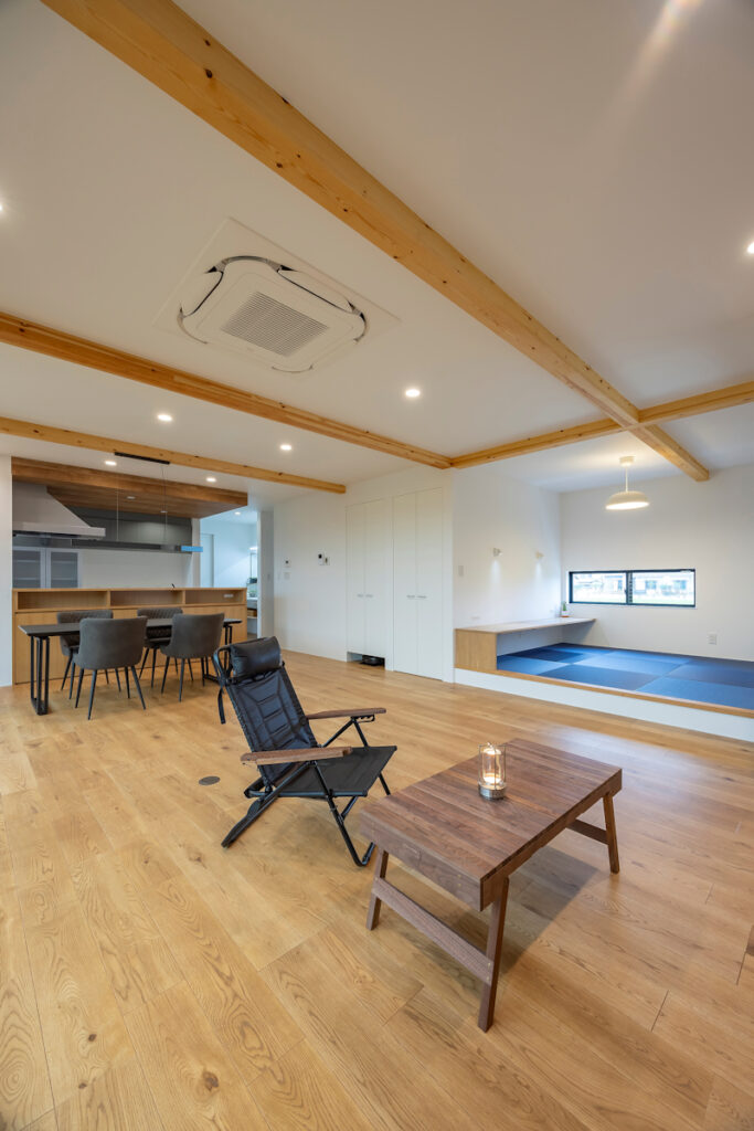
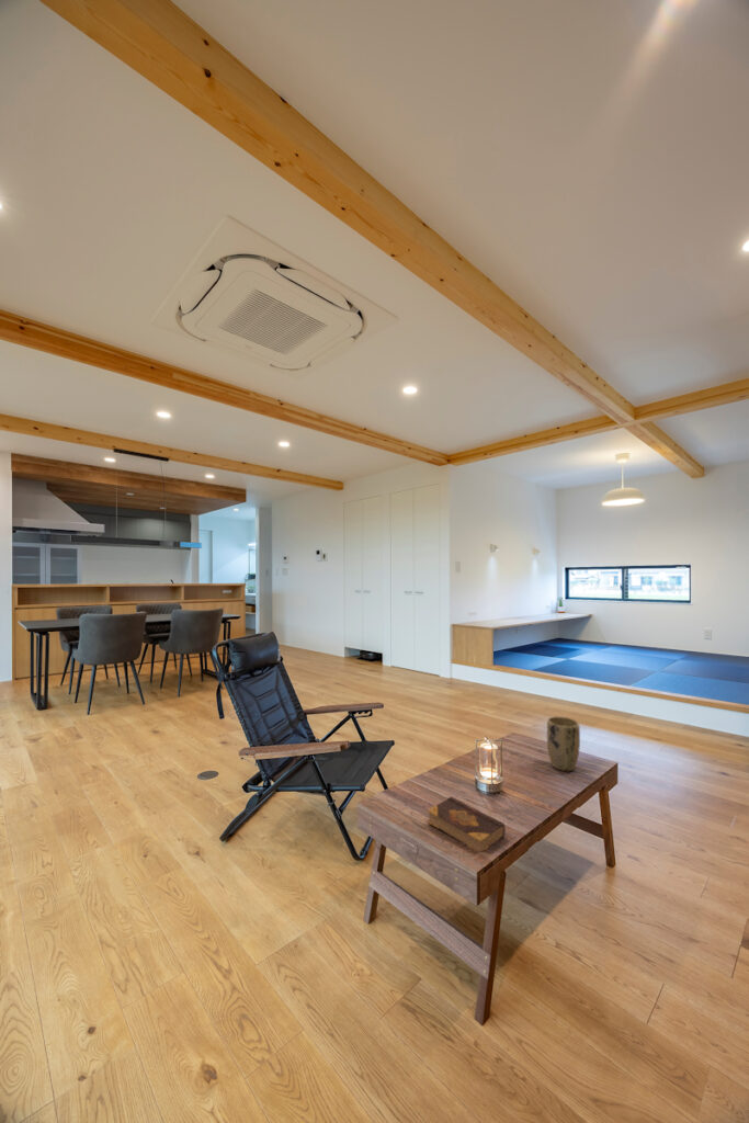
+ book [427,795,507,853]
+ plant pot [546,715,581,772]
